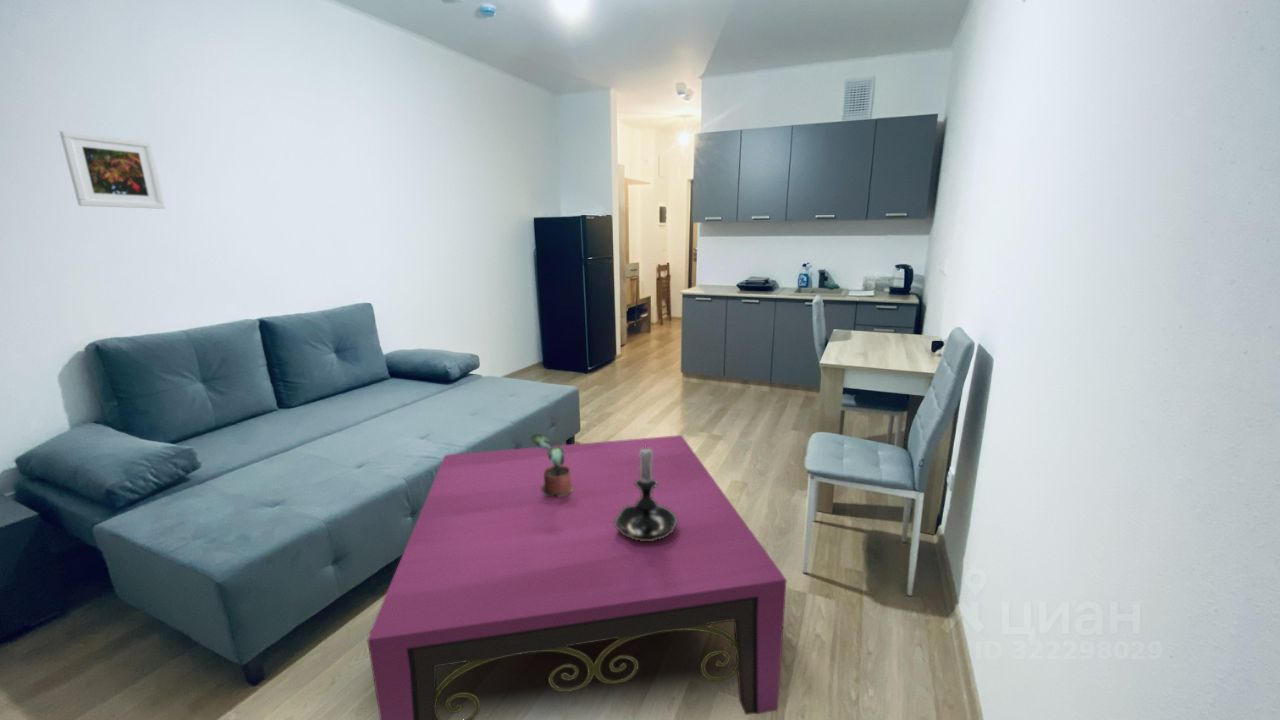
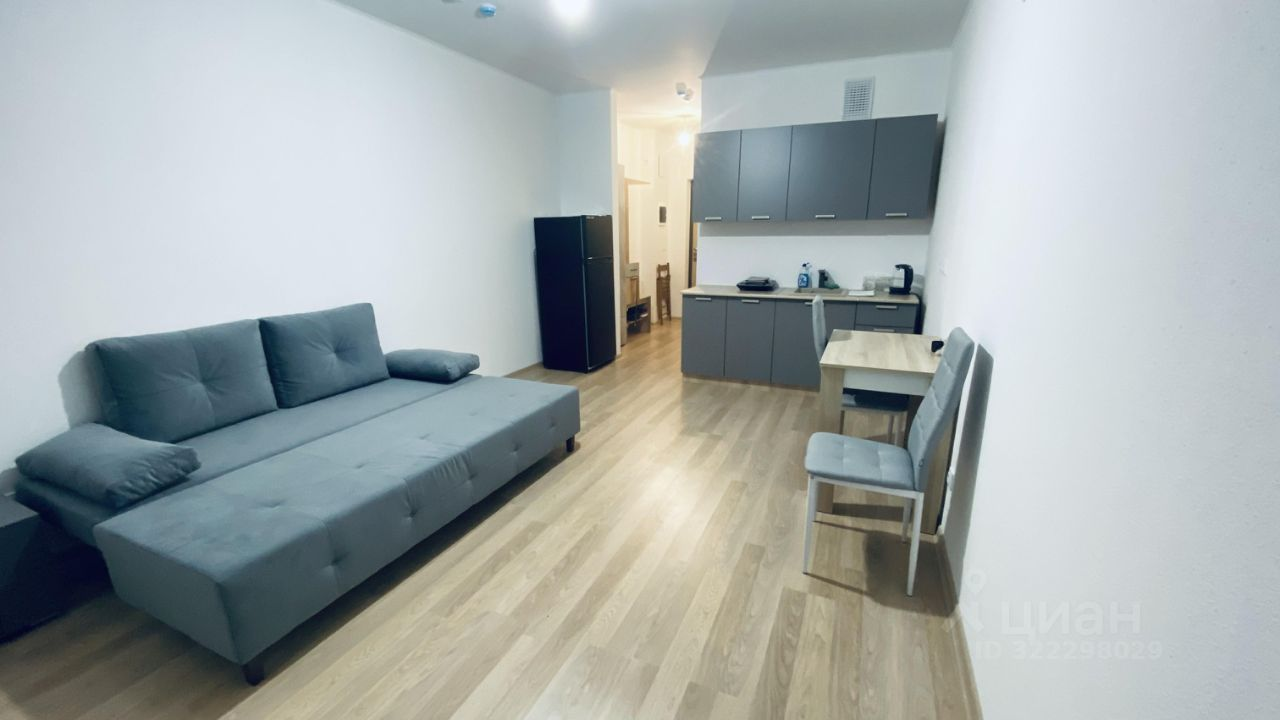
- coffee table [366,434,787,720]
- potted plant [530,433,574,497]
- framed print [59,130,167,210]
- candle holder [613,444,677,541]
